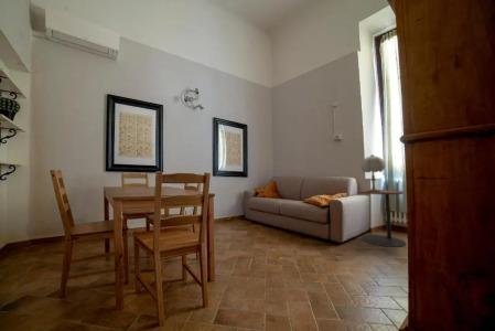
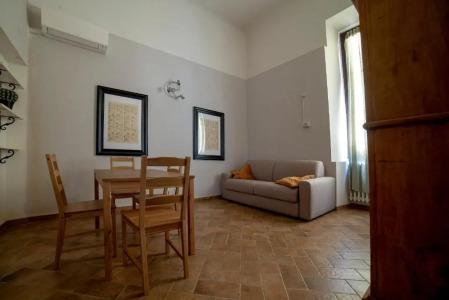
- table lamp [361,153,386,192]
- side table [357,189,407,248]
